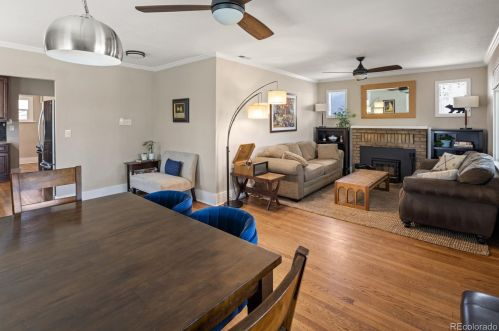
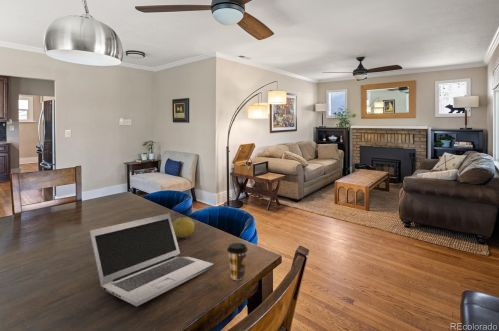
+ coffee cup [226,242,249,281]
+ laptop [88,212,215,307]
+ fruit [172,216,195,239]
